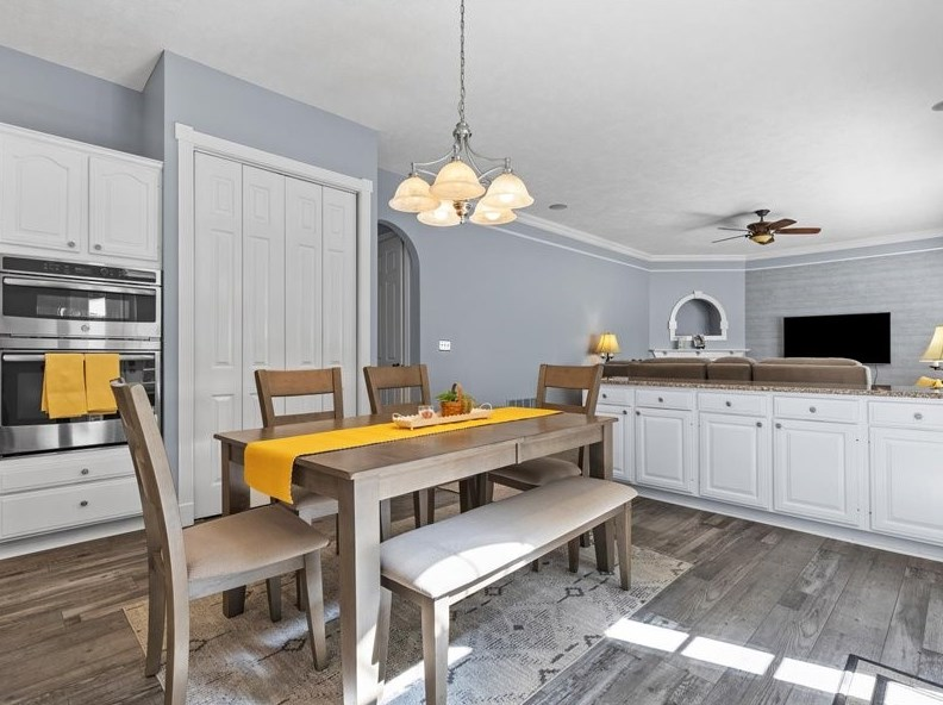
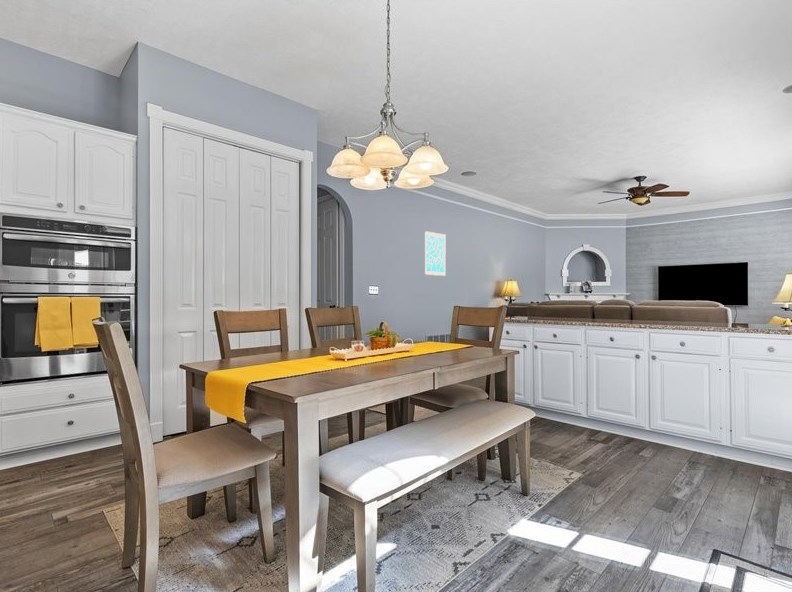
+ wall art [424,230,447,277]
